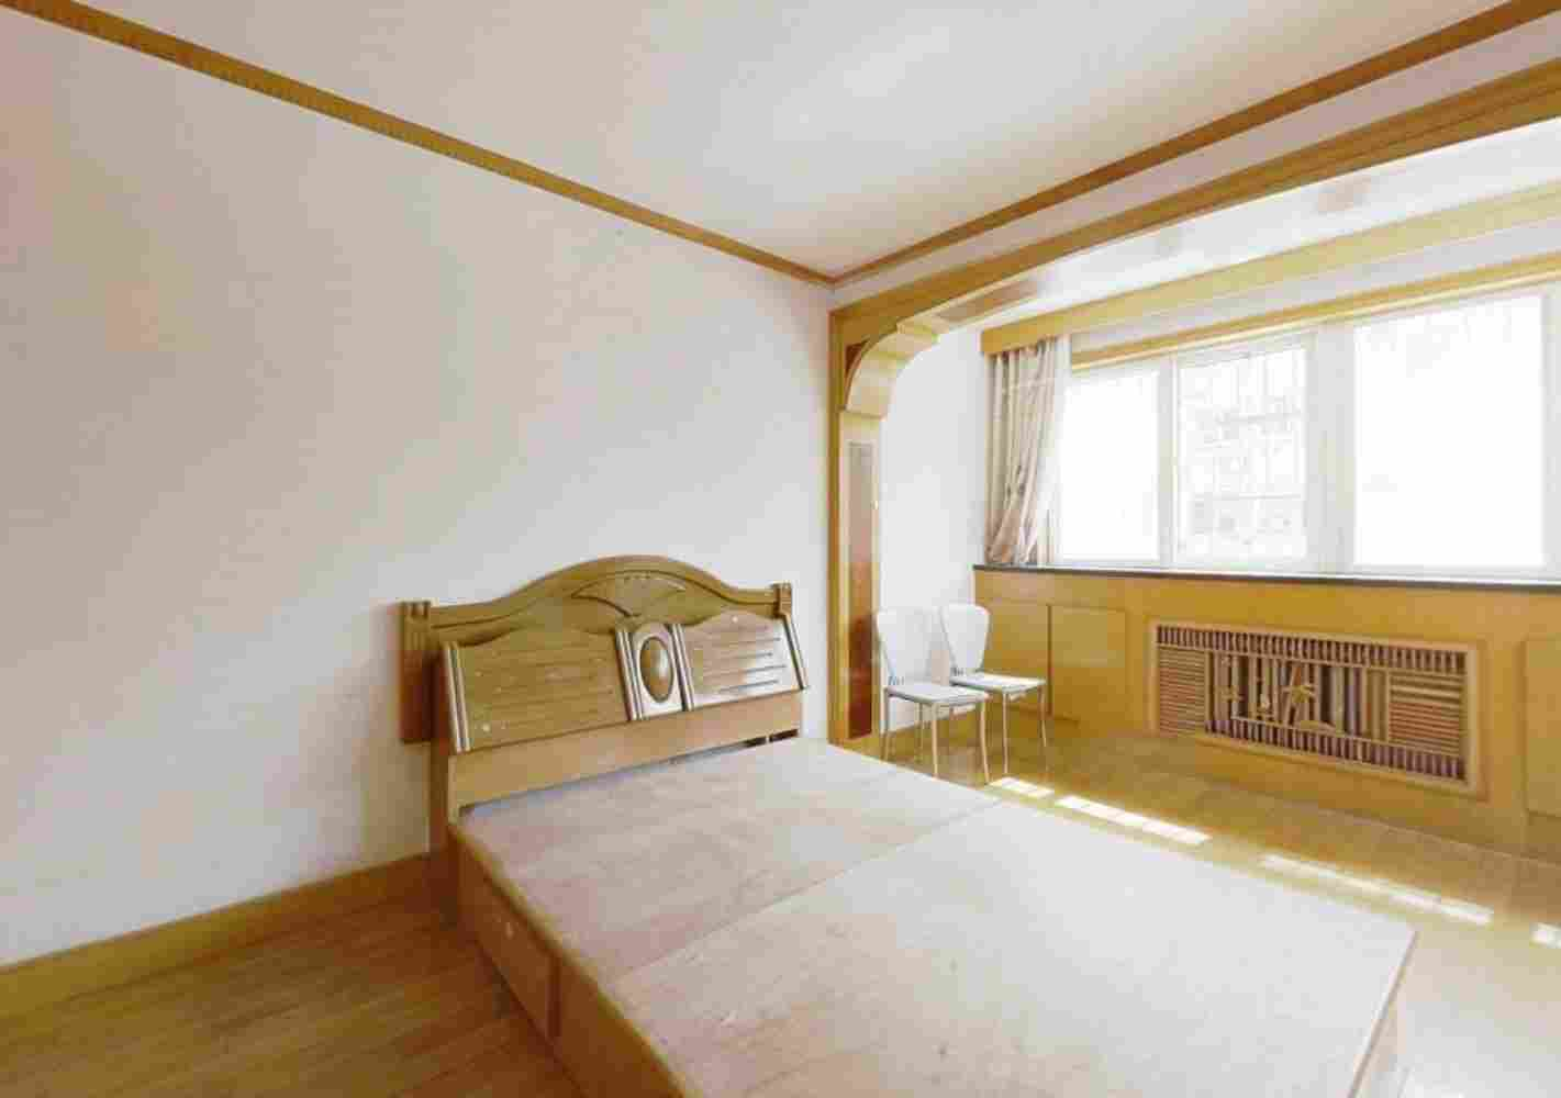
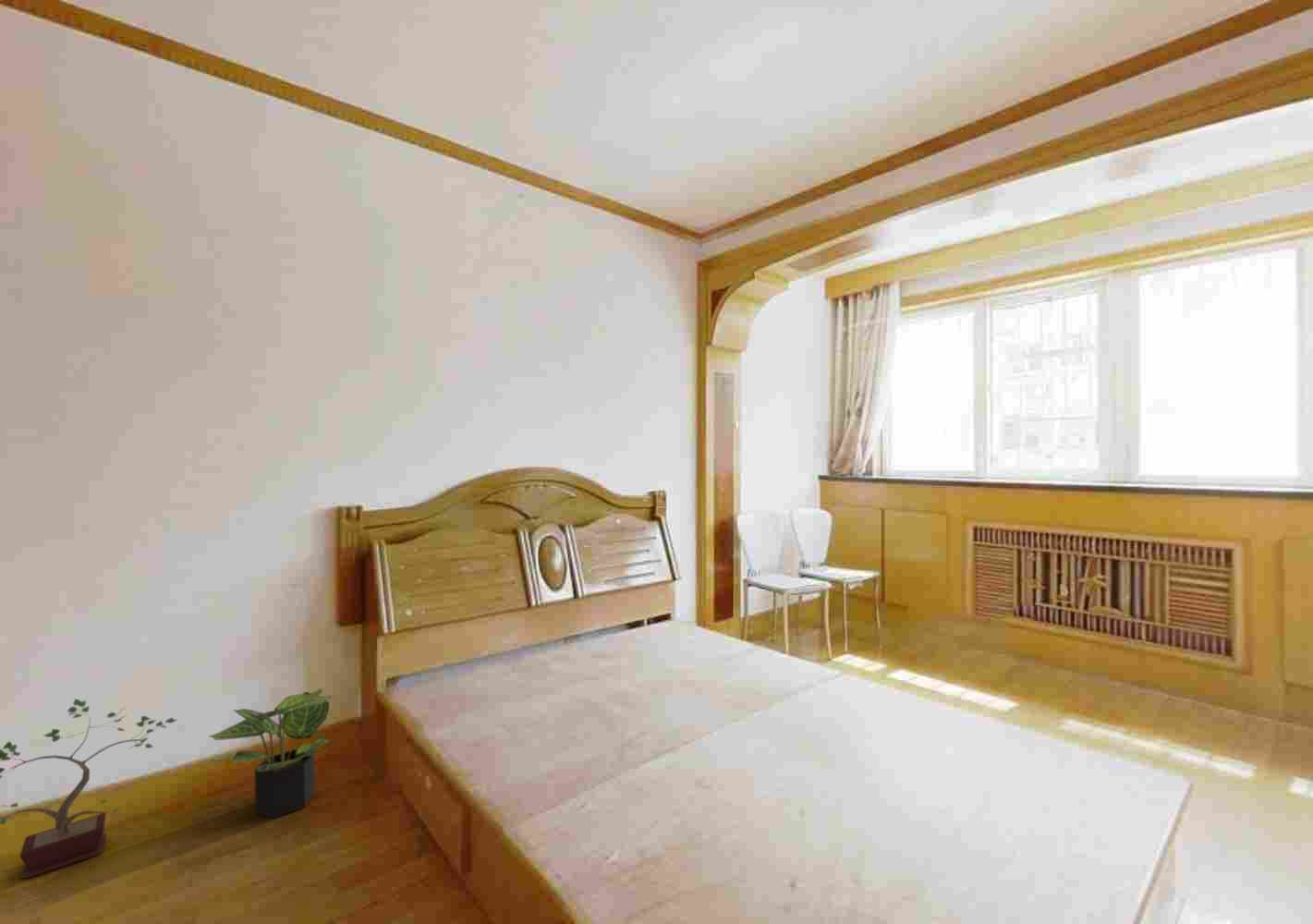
+ potted plant [208,688,333,819]
+ potted plant [0,698,177,879]
